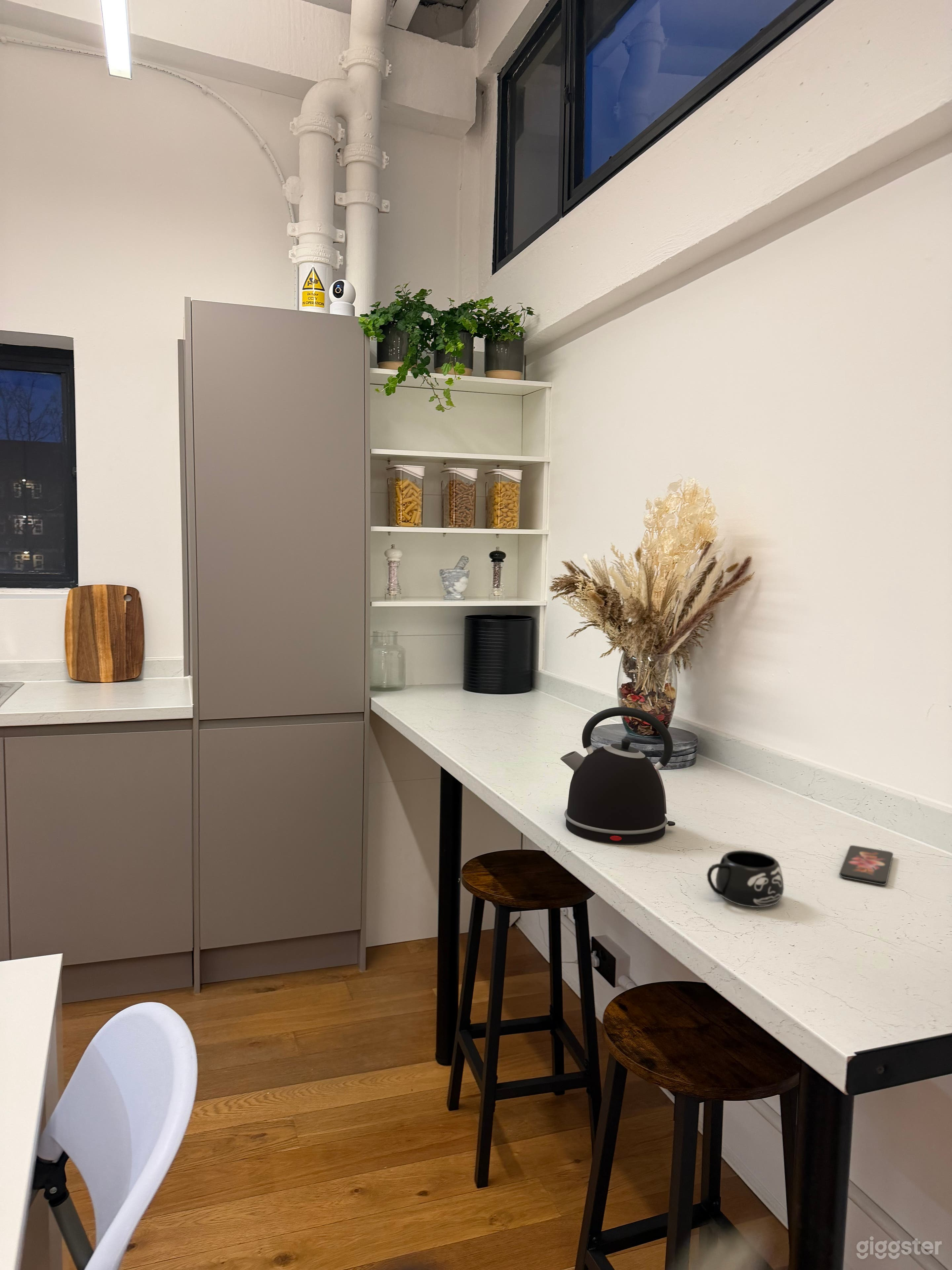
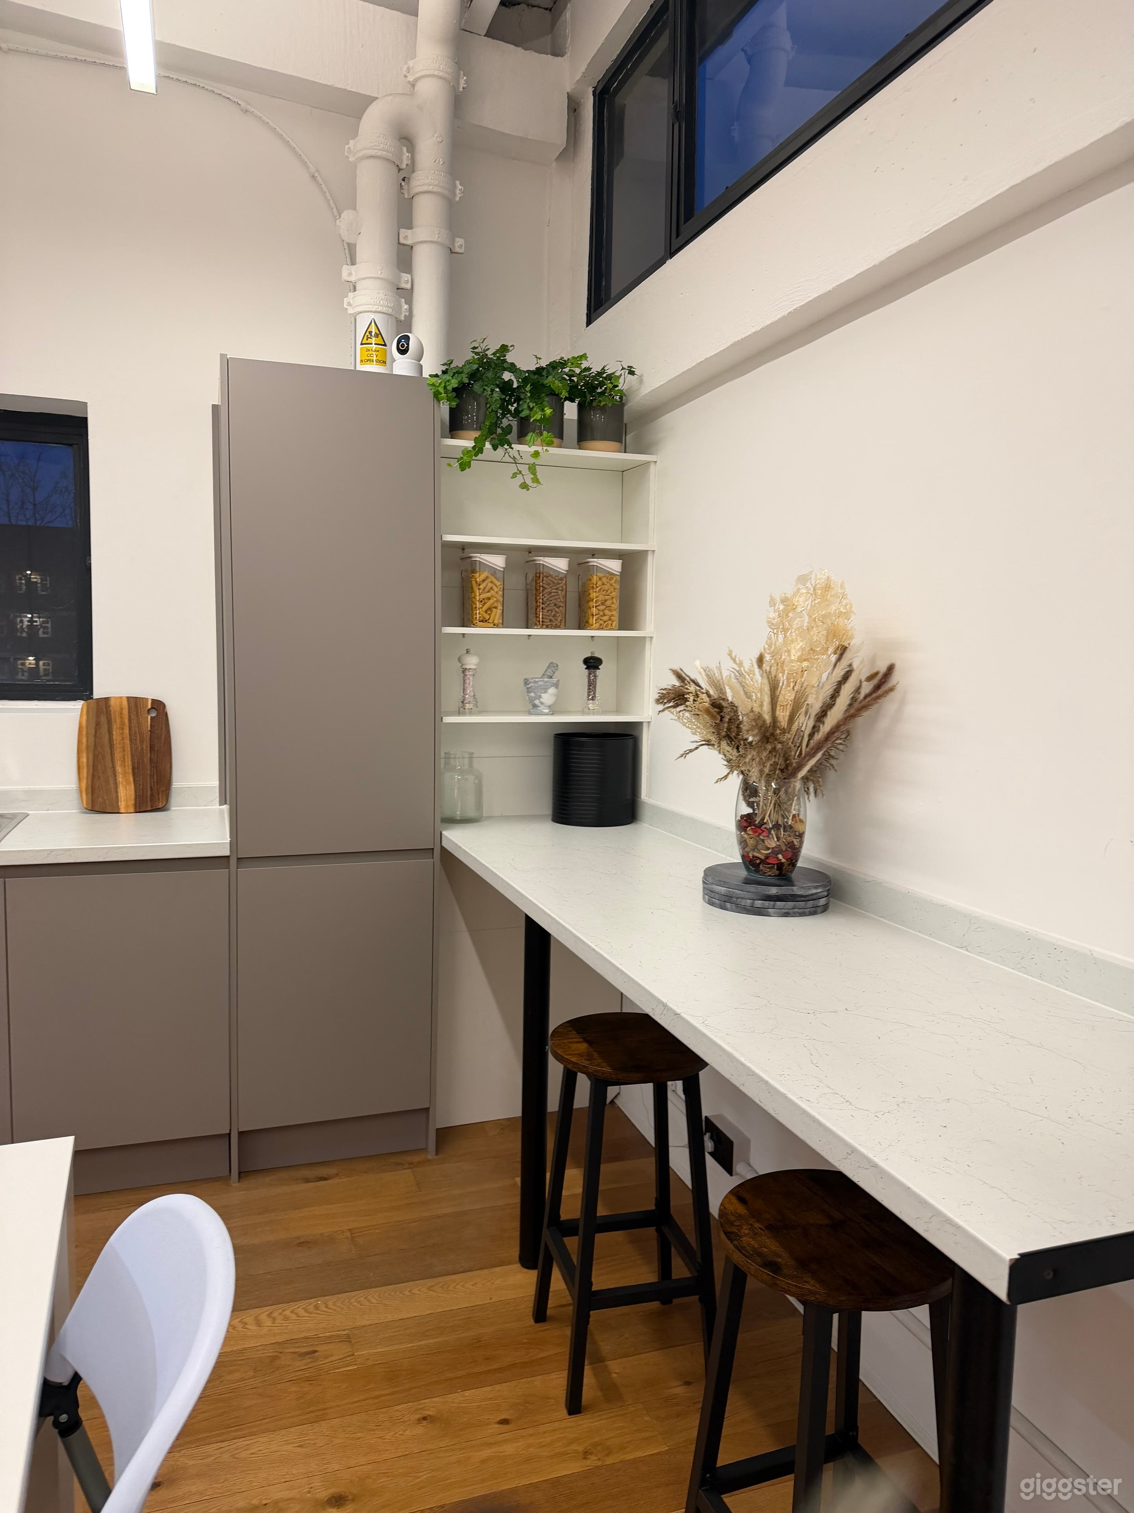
- mug [706,850,784,908]
- kettle [560,707,676,844]
- smartphone [839,845,893,885]
